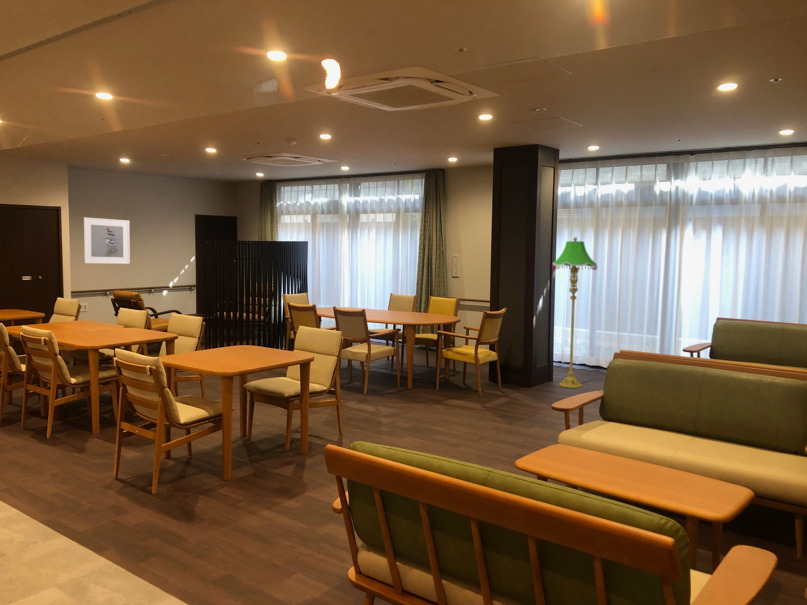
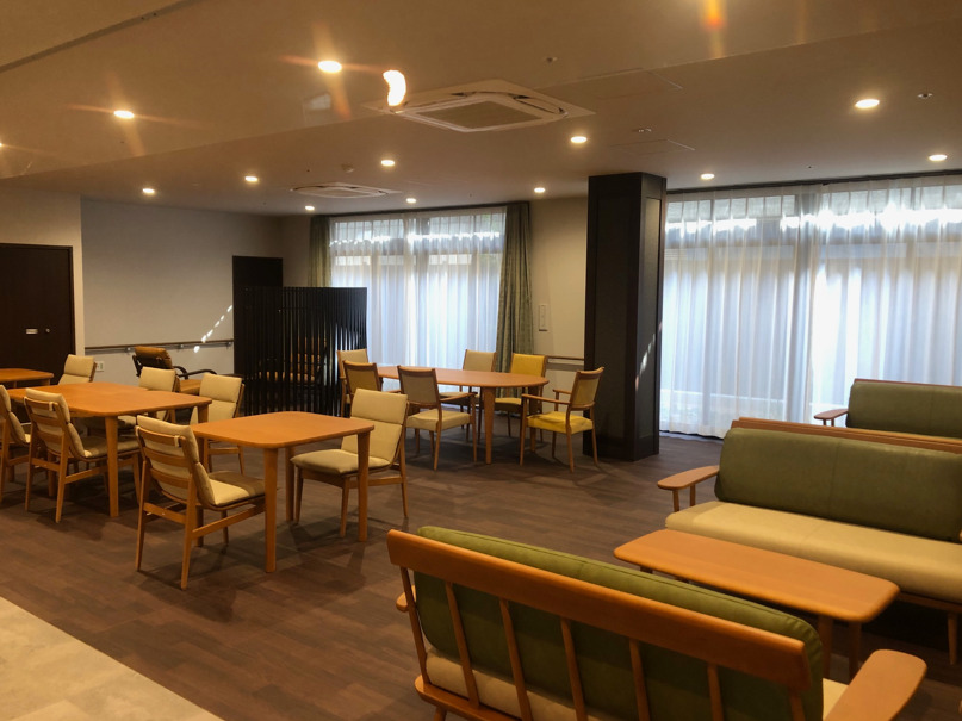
- floor lamp [551,237,598,389]
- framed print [82,216,131,265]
